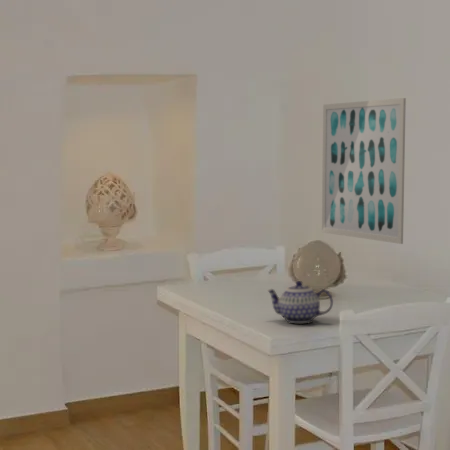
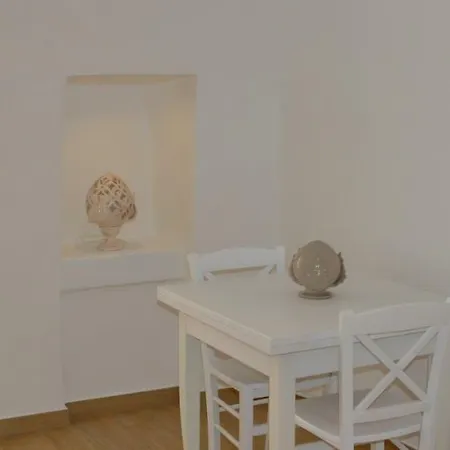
- wall art [321,97,407,245]
- teapot [266,280,334,324]
